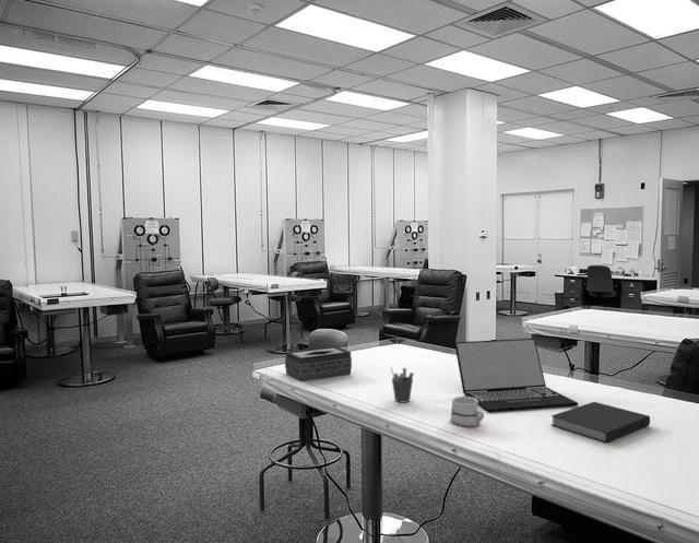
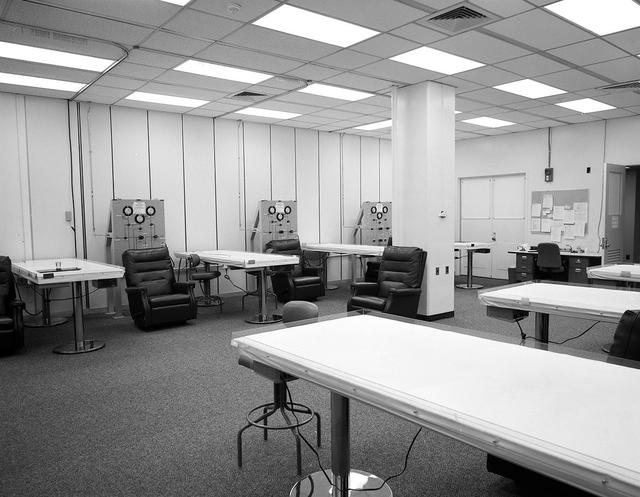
- notebook [550,401,651,444]
- laptop [453,338,579,413]
- tissue box [284,345,353,382]
- pen holder [390,366,415,403]
- mug [450,396,485,428]
